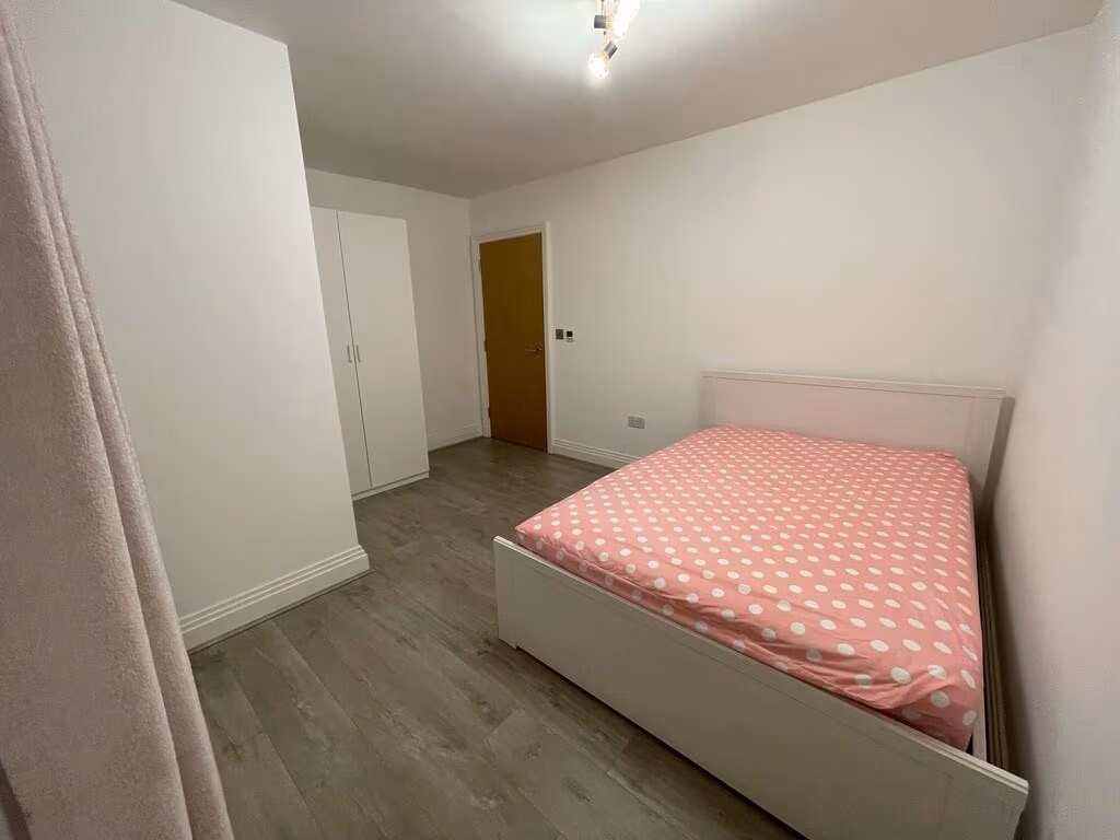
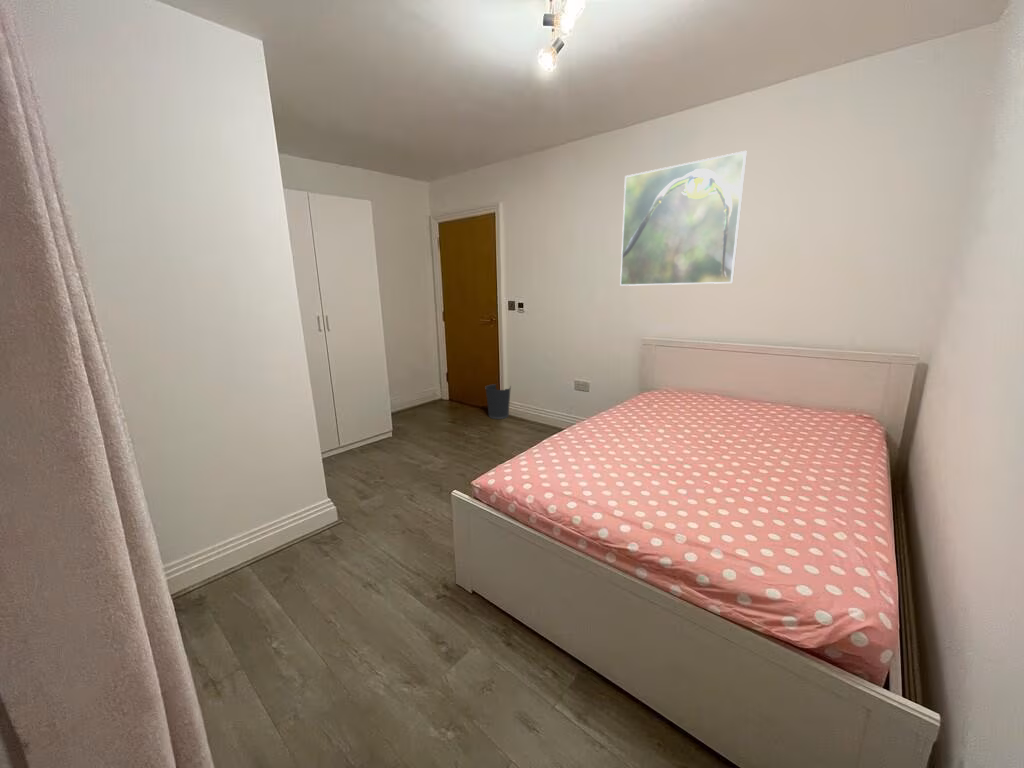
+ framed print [619,150,748,287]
+ wastebasket [484,383,512,420]
